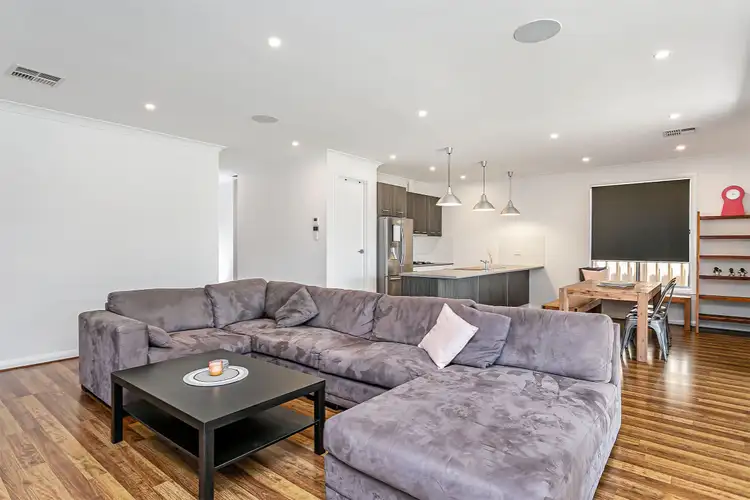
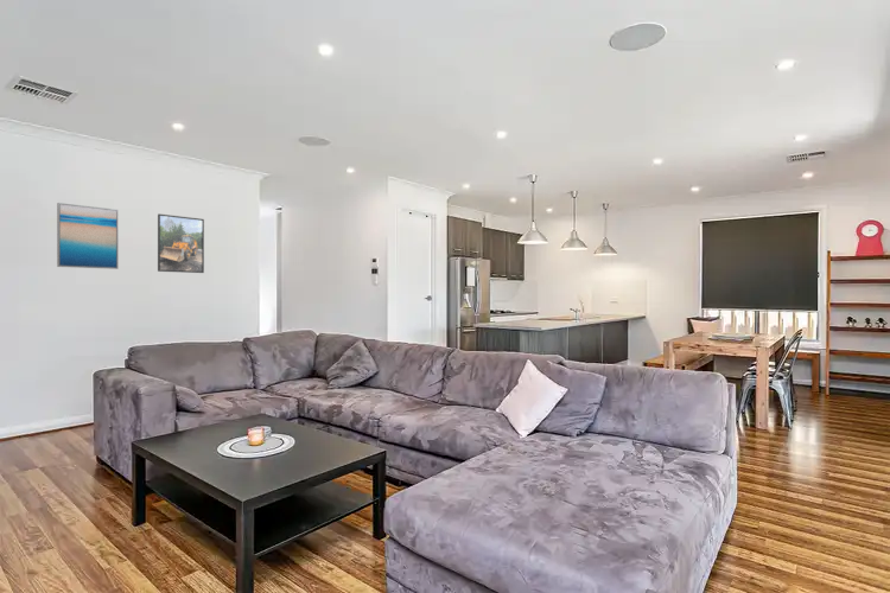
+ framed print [157,212,205,274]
+ wall art [56,202,120,270]
